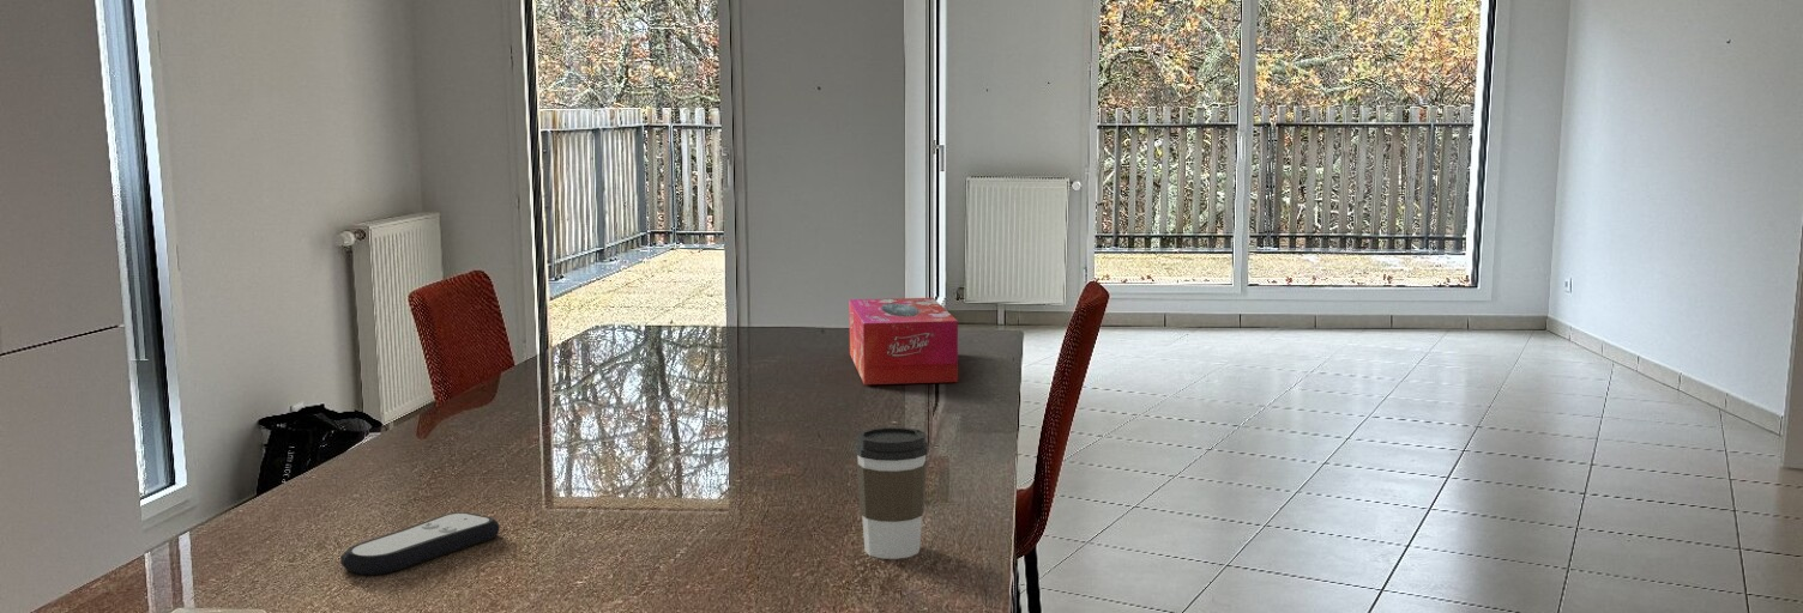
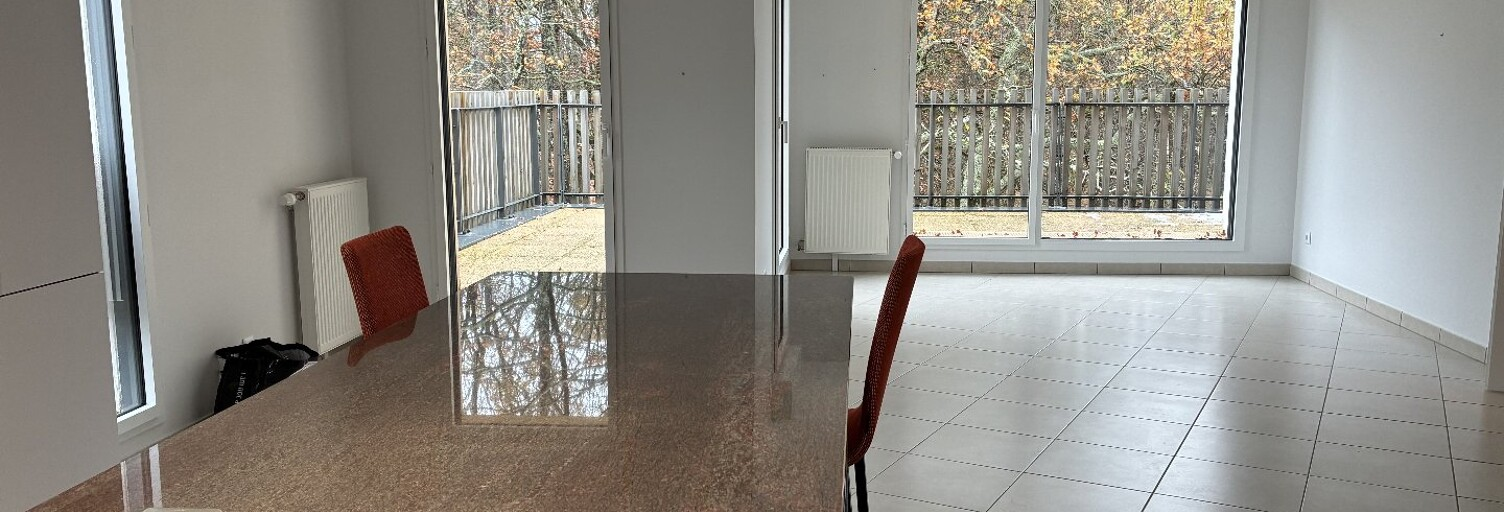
- tissue box [848,297,959,386]
- coffee cup [852,426,930,560]
- remote control [339,511,500,576]
